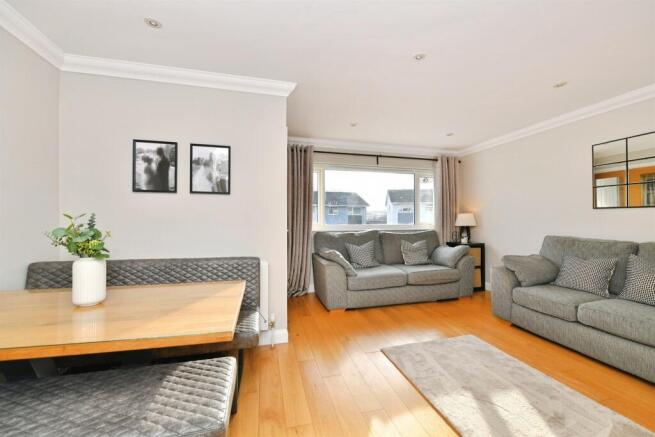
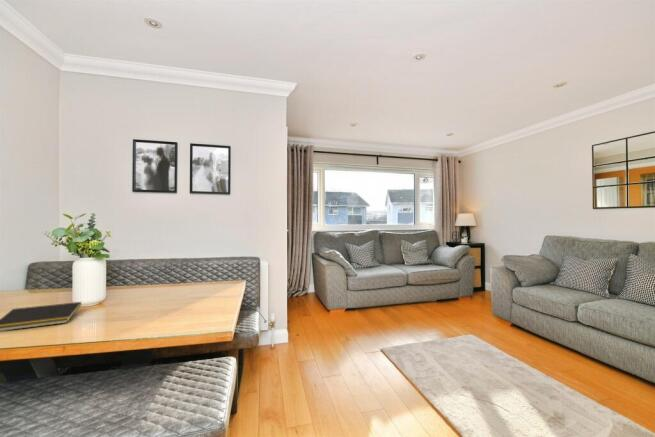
+ notepad [0,301,82,332]
